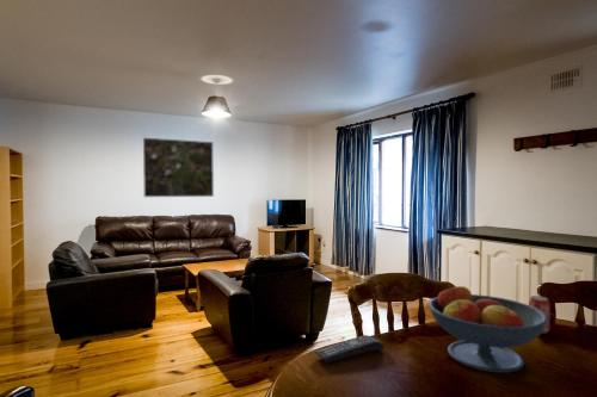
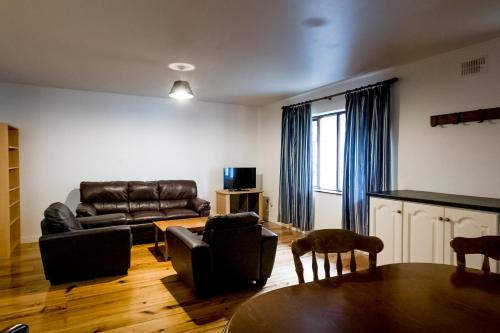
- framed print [142,137,215,198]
- fruit bowl [427,283,548,374]
- remote control [314,334,384,365]
- beverage can [528,294,552,335]
